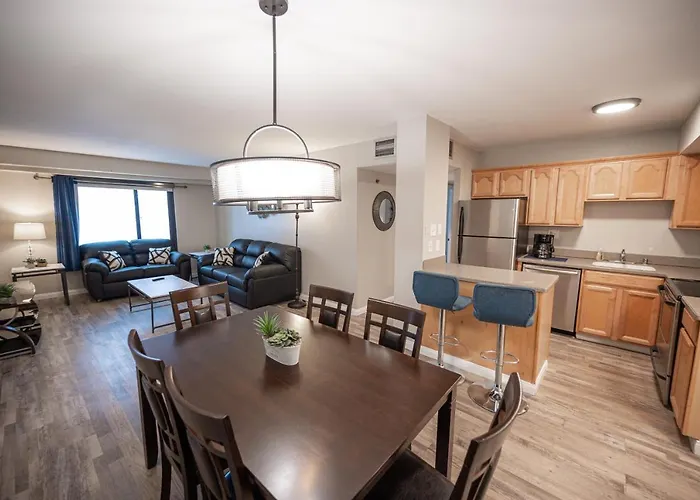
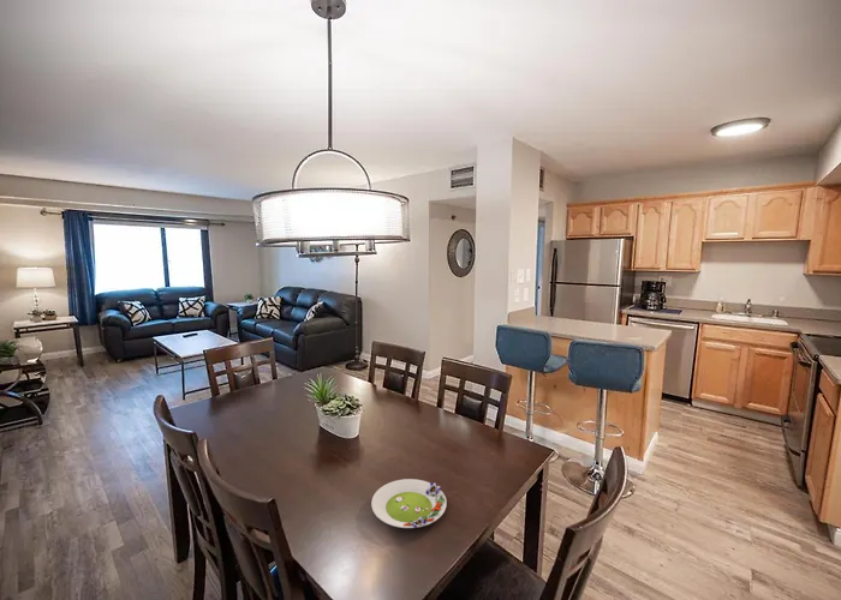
+ salad plate [370,478,448,529]
